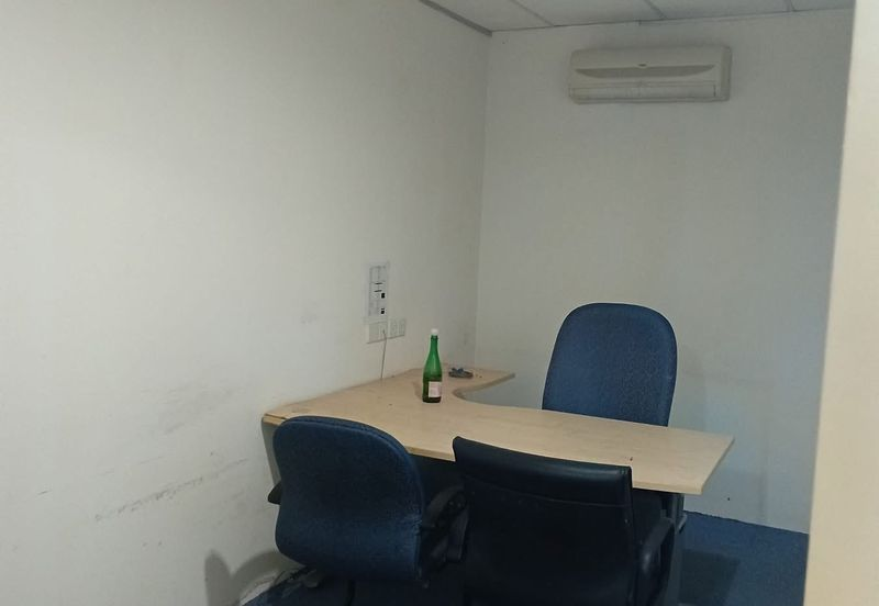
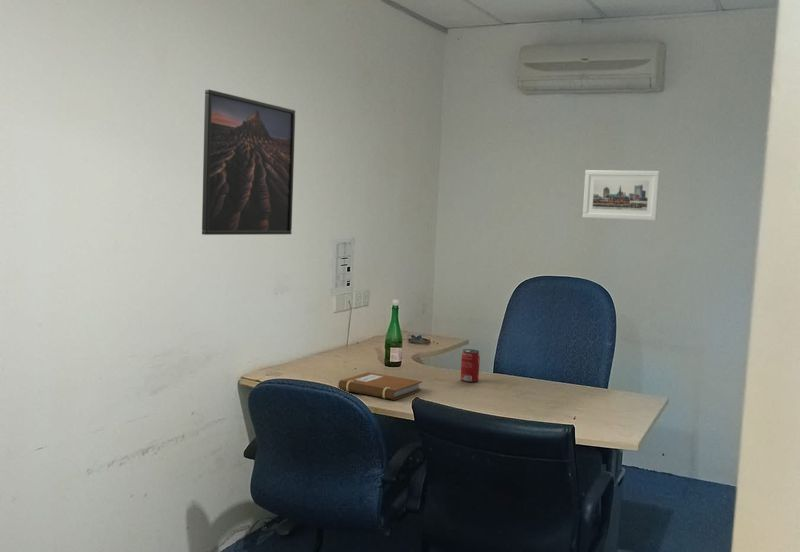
+ beverage can [460,348,481,383]
+ notebook [337,371,423,401]
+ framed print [582,169,661,222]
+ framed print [201,89,296,236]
